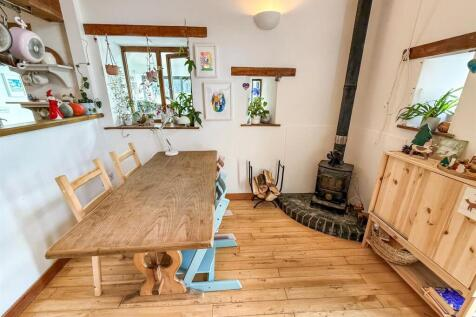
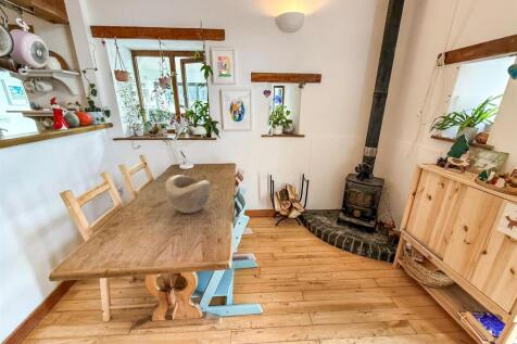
+ decorative bowl [164,174,212,214]
